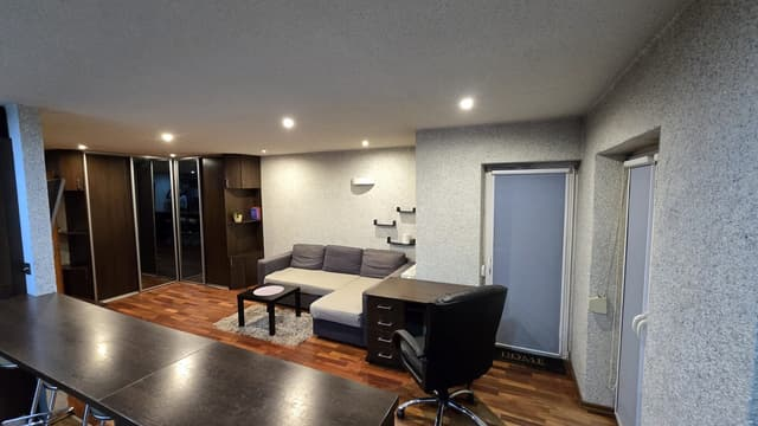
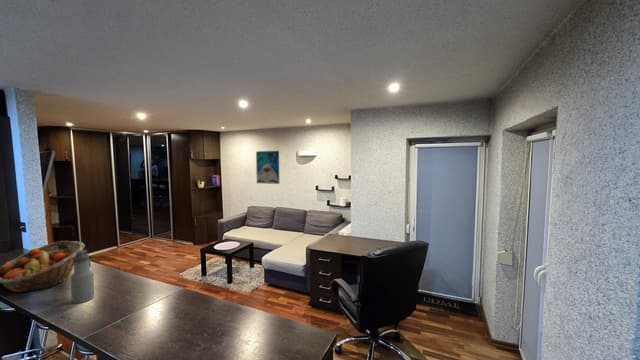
+ water bottle [70,249,95,304]
+ wall art [255,150,280,185]
+ fruit basket [0,240,86,293]
